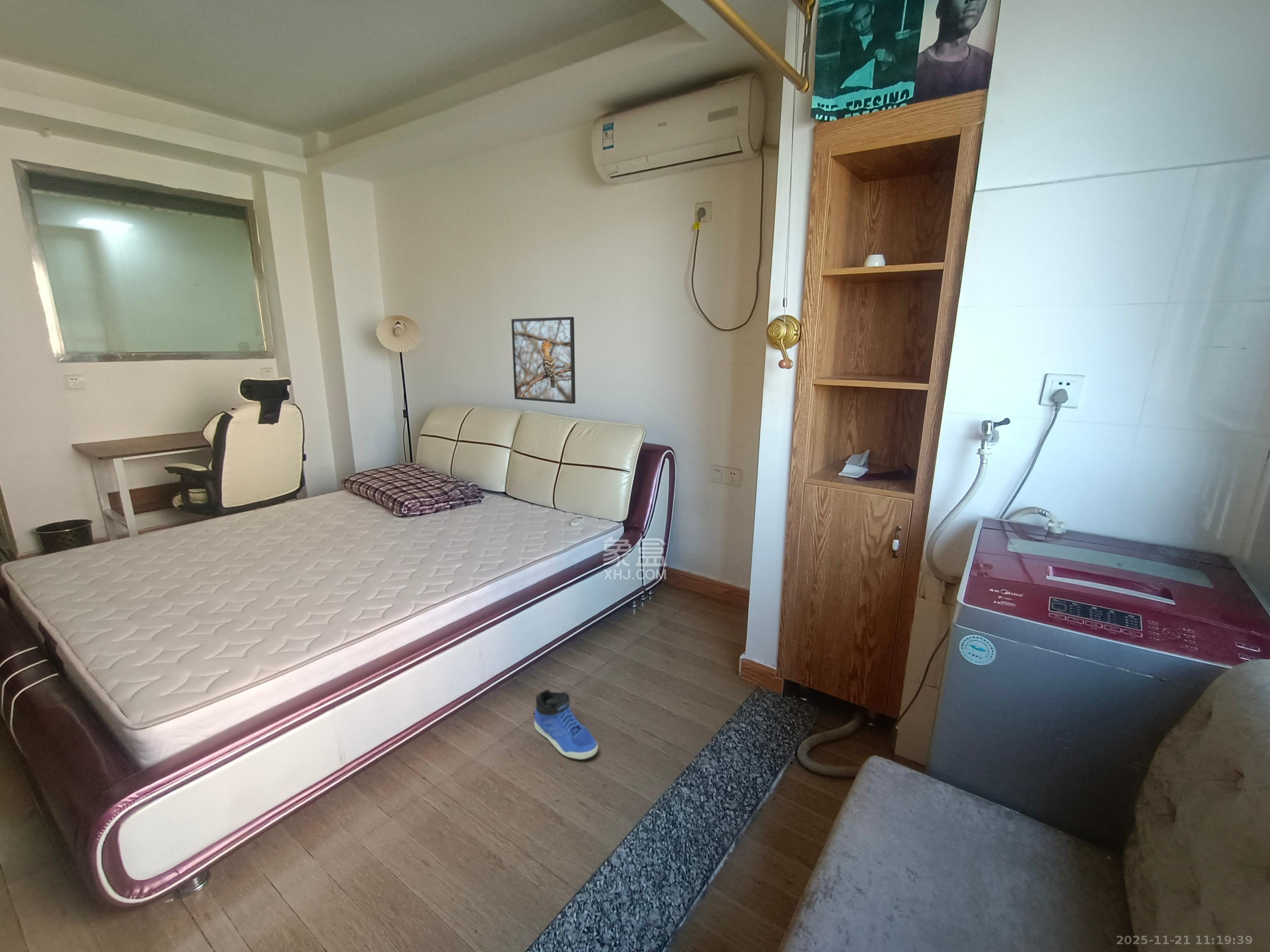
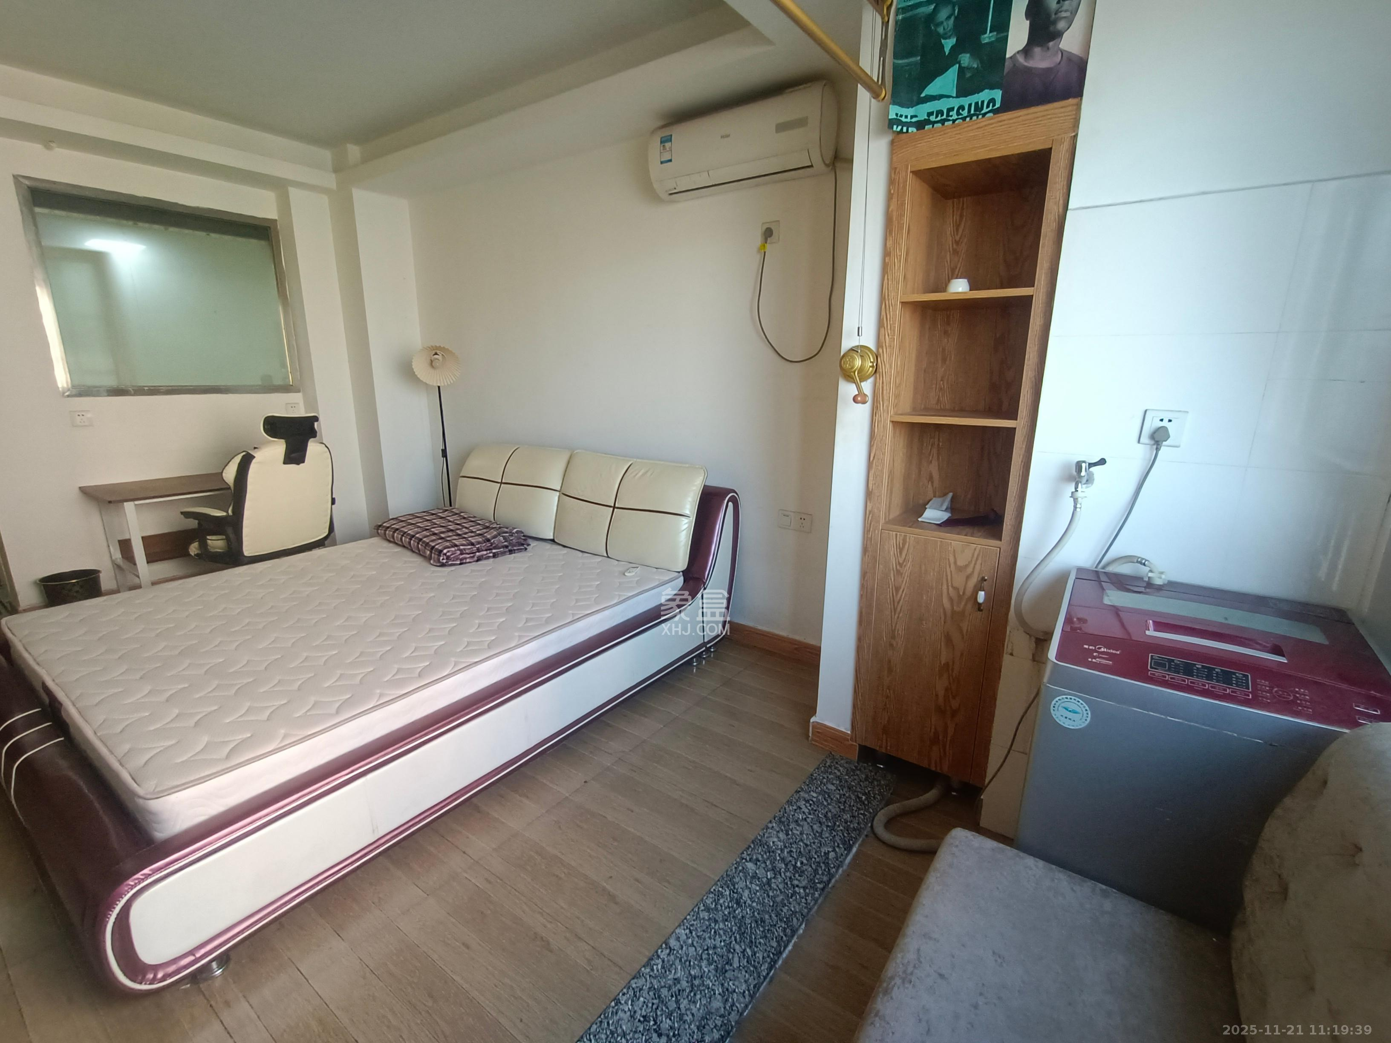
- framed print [511,317,576,404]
- sneaker [534,689,598,760]
